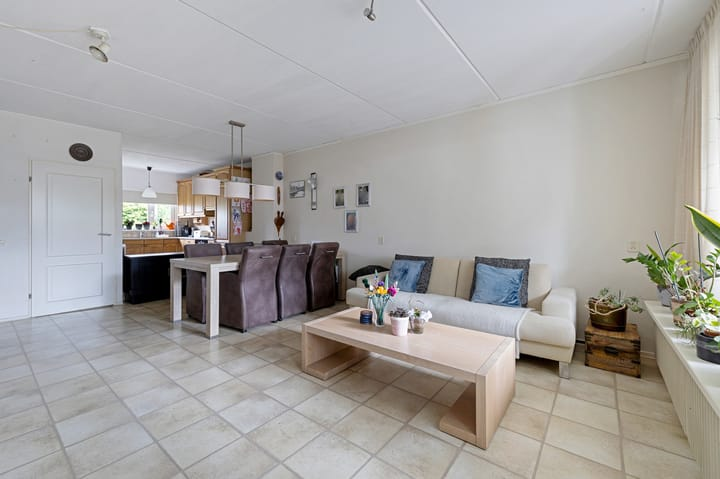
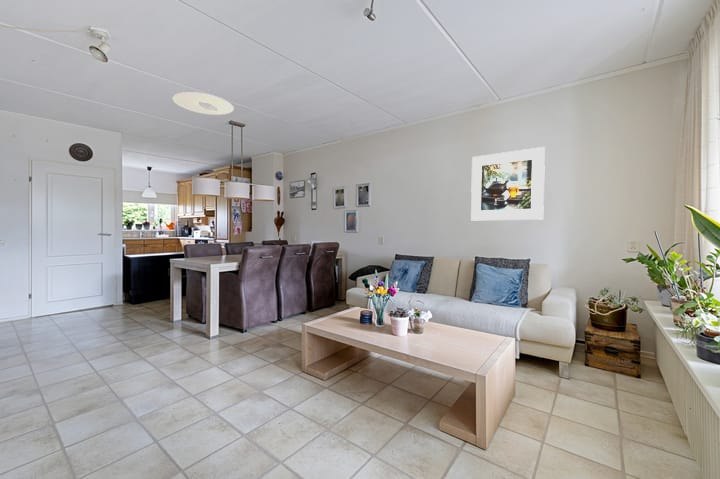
+ ceiling light [172,91,235,116]
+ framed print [470,146,546,222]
